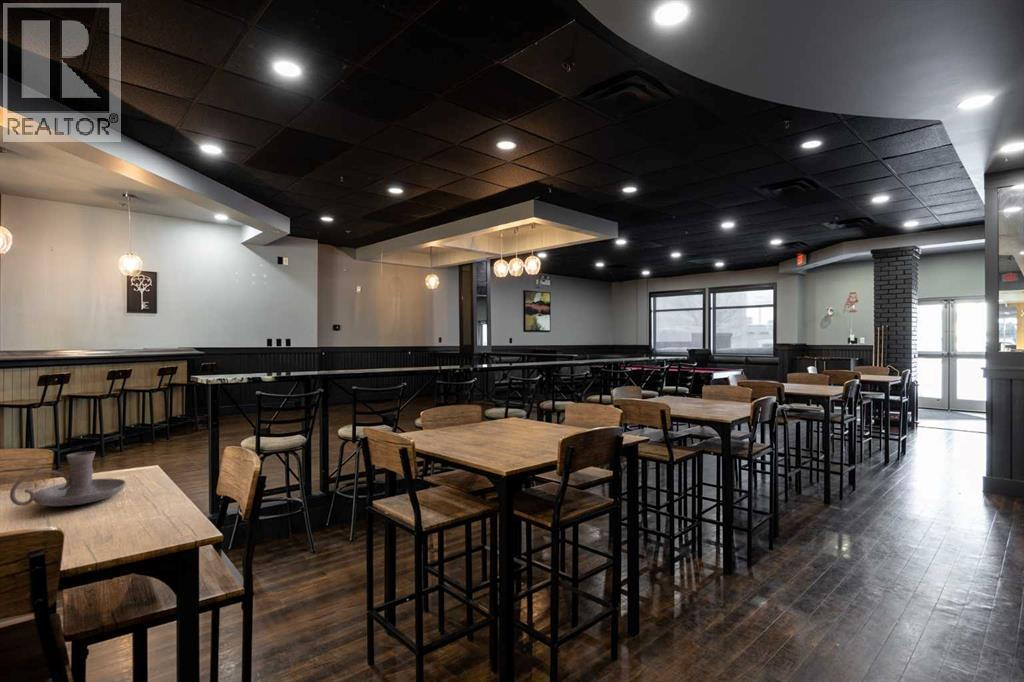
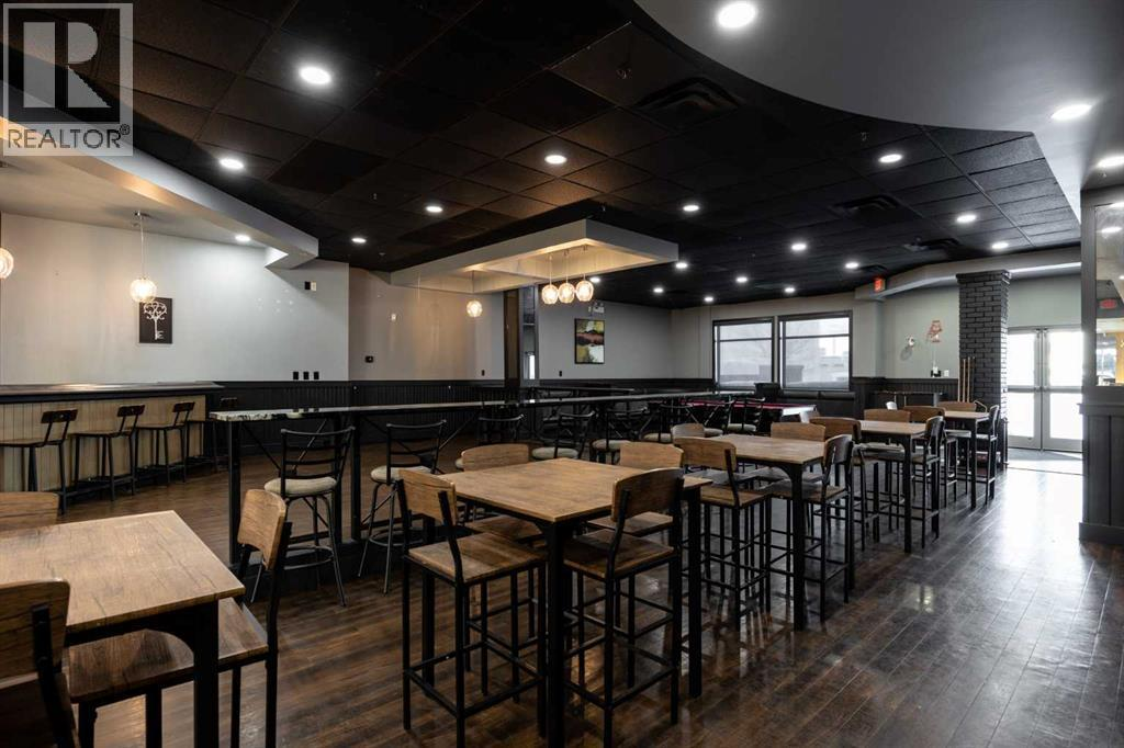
- candle holder [9,451,127,507]
